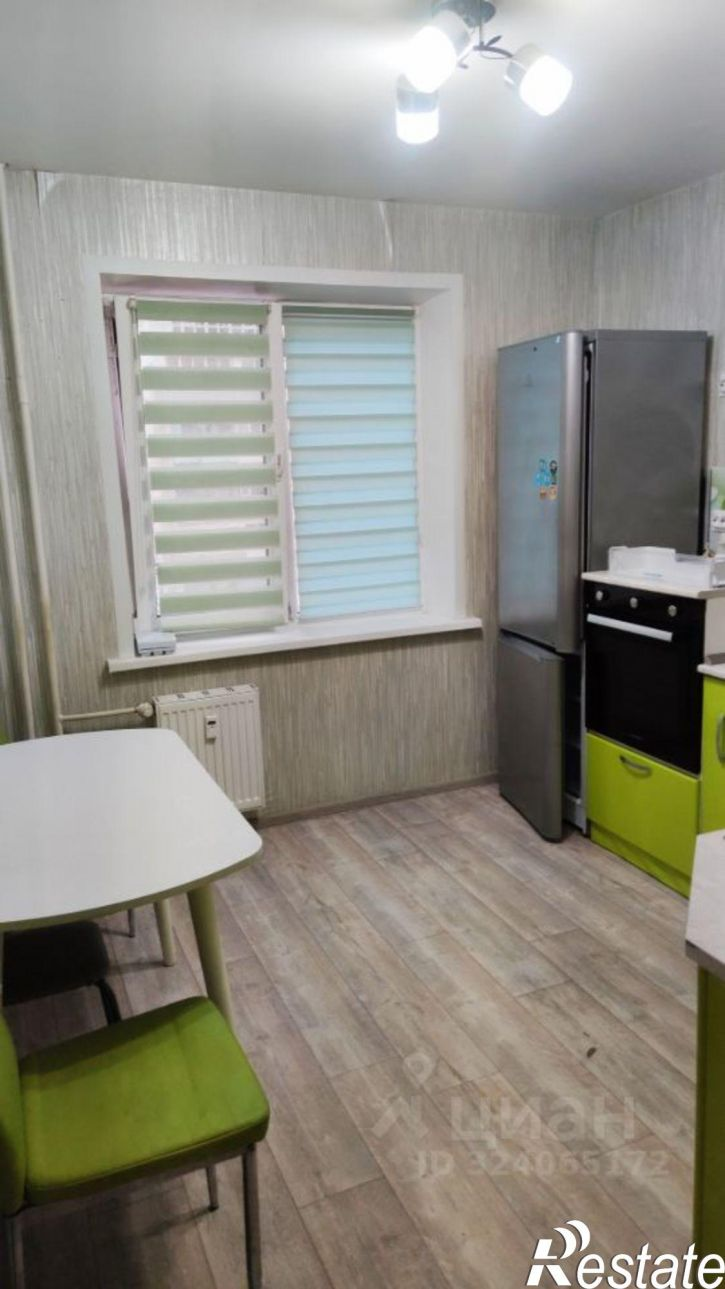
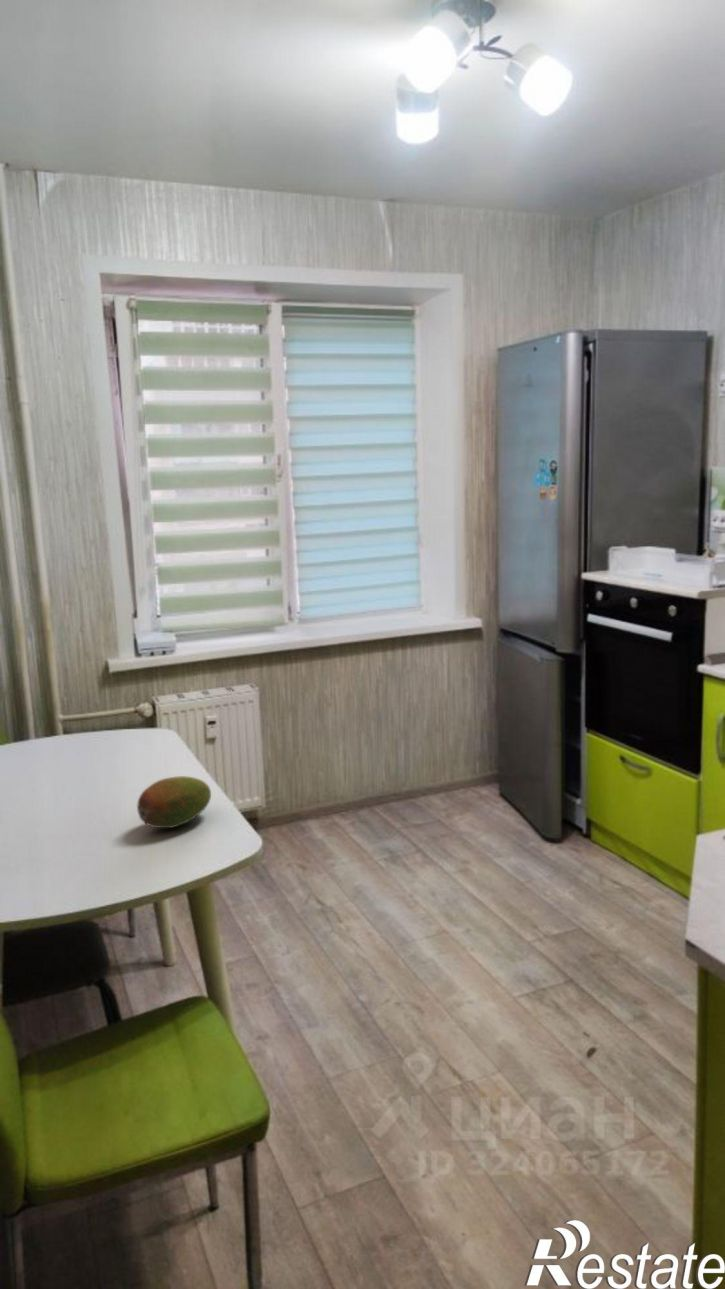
+ fruit [136,775,212,829]
